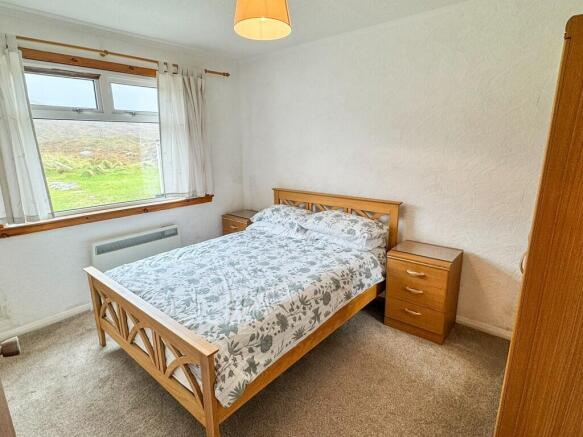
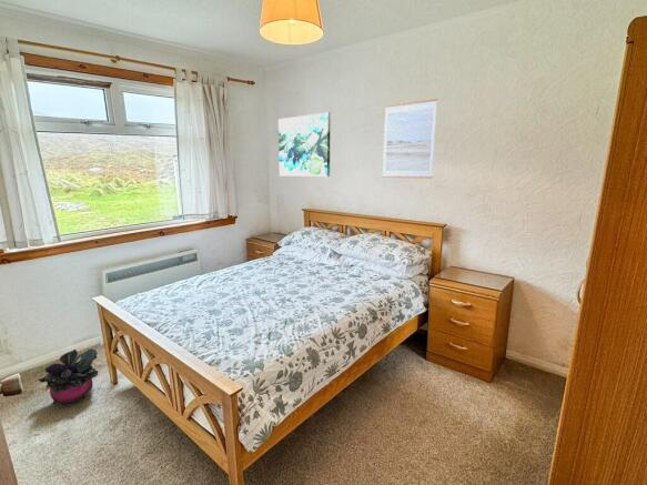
+ wall art [277,111,332,178]
+ wall art [382,98,438,180]
+ potted plant [38,348,99,405]
